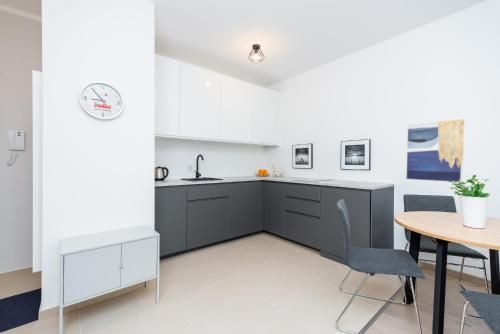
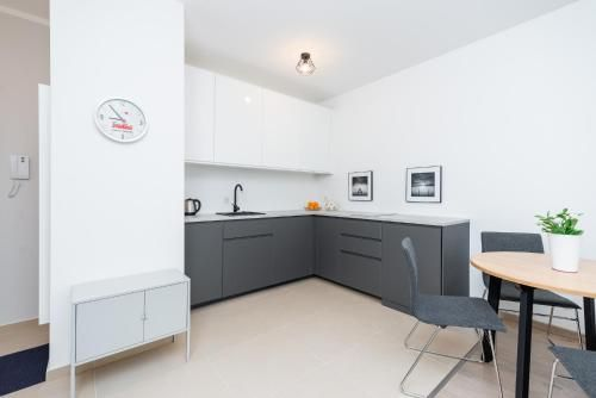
- wall art [406,118,465,183]
